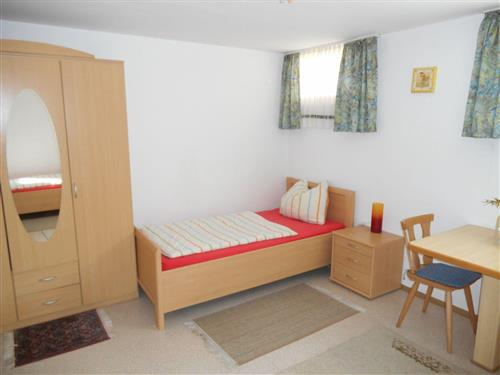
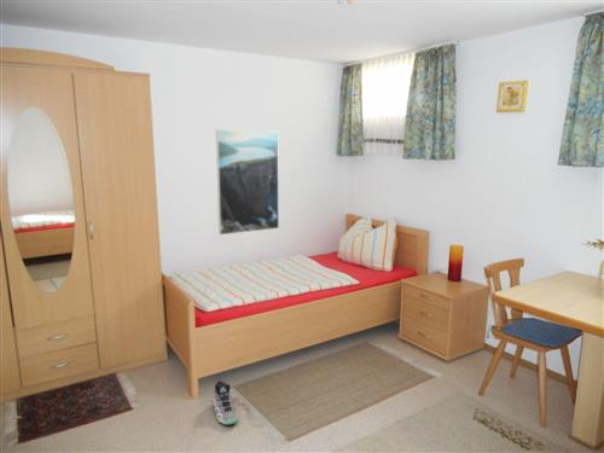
+ sneaker [213,379,239,425]
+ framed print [215,128,280,236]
